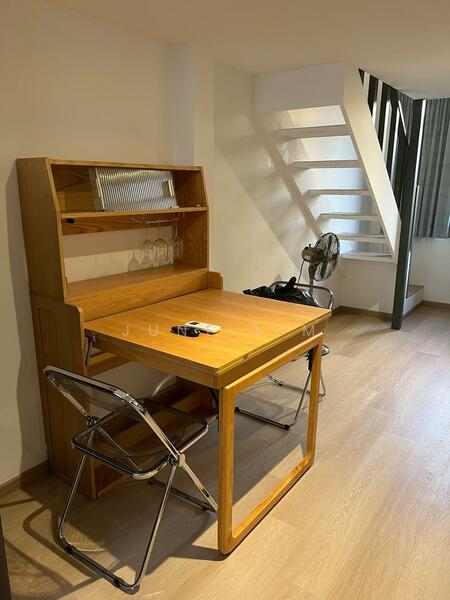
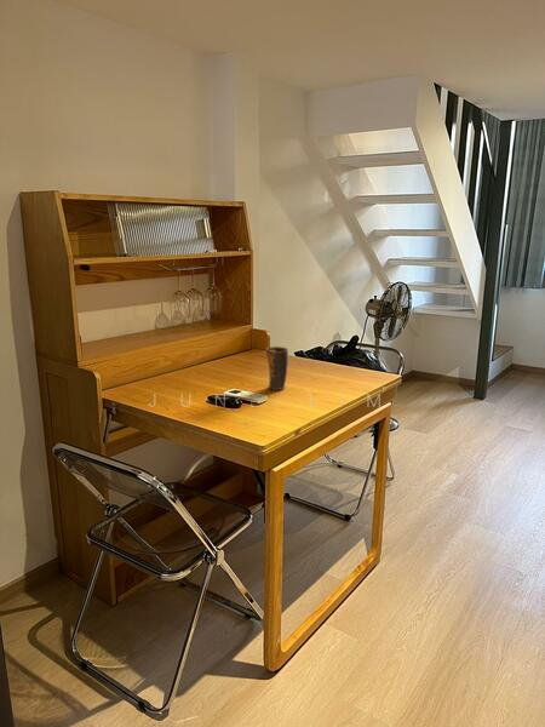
+ mug [264,345,289,391]
